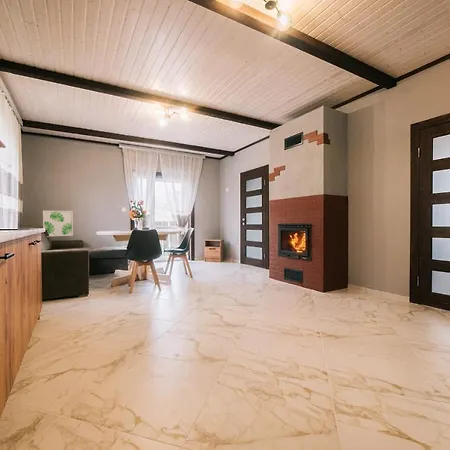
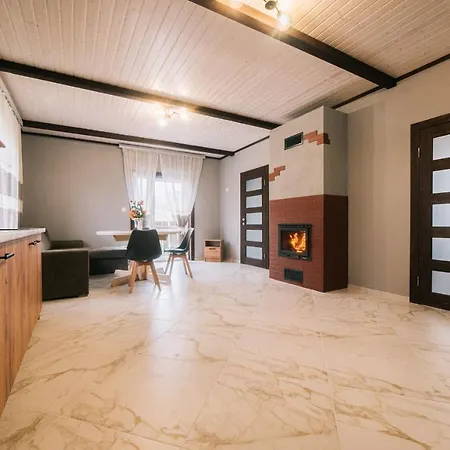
- wall art [42,210,74,237]
